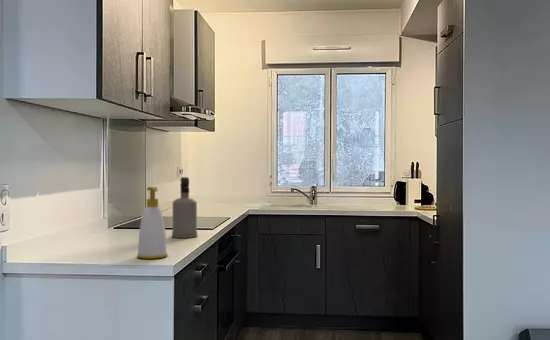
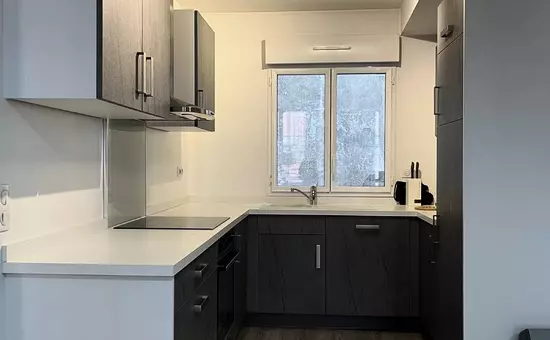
- soap bottle [136,186,169,260]
- spray bottle [171,176,198,239]
